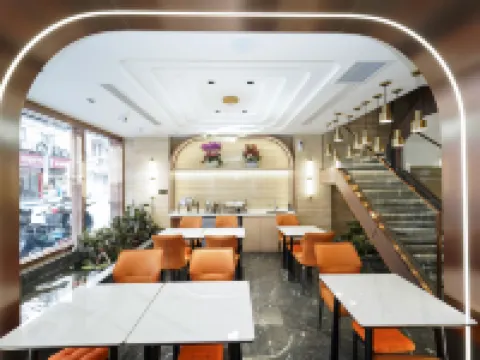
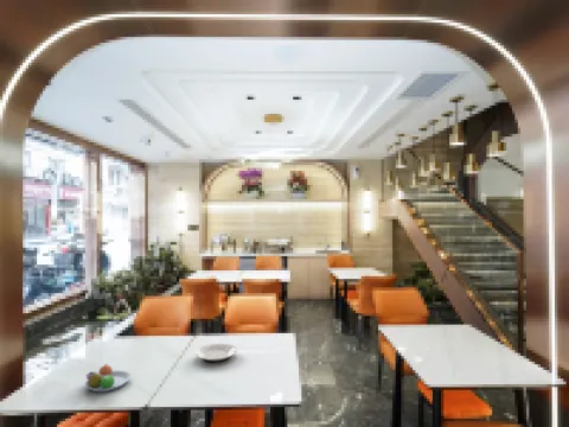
+ plate [194,342,238,363]
+ fruit bowl [84,363,132,393]
